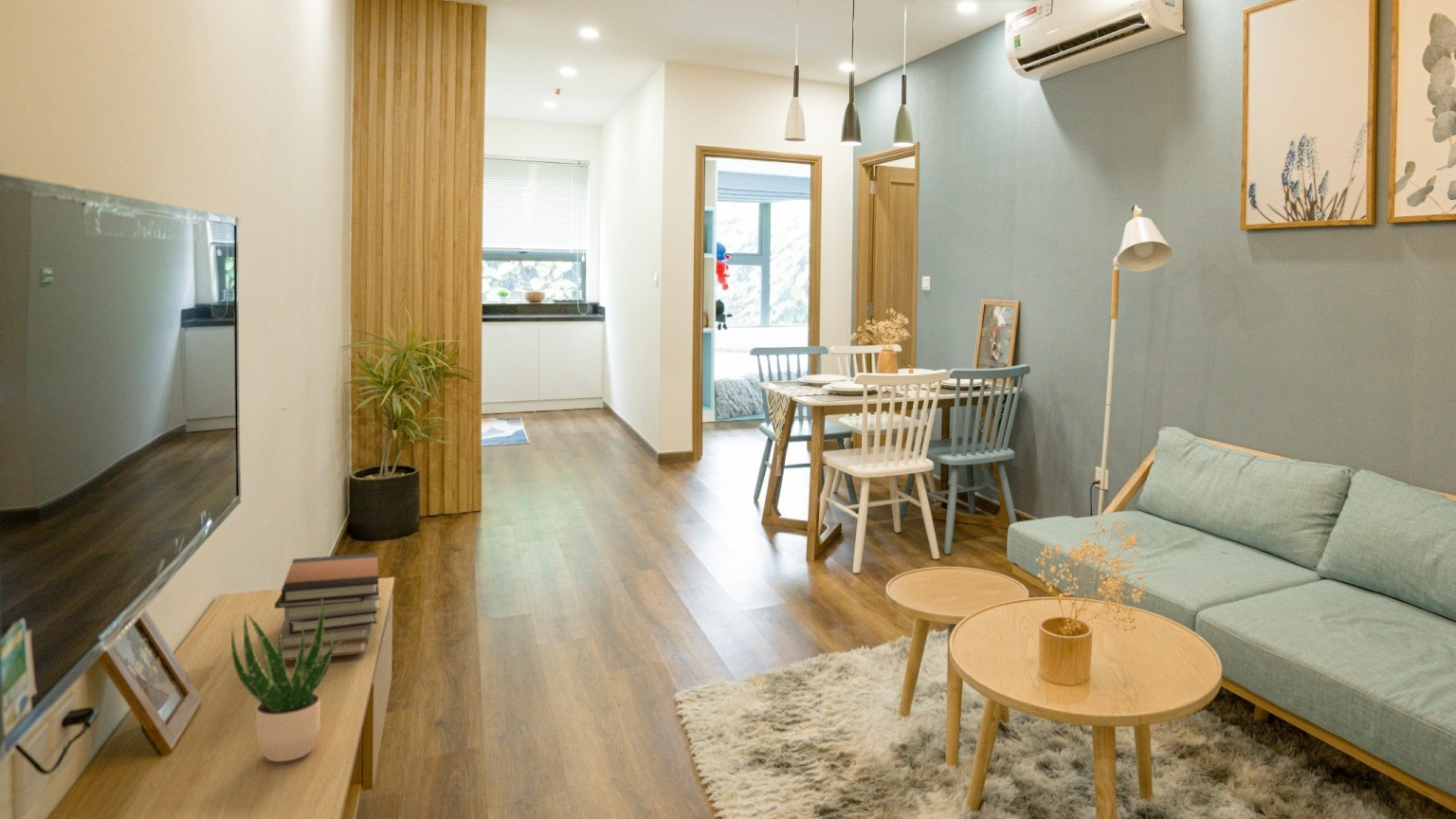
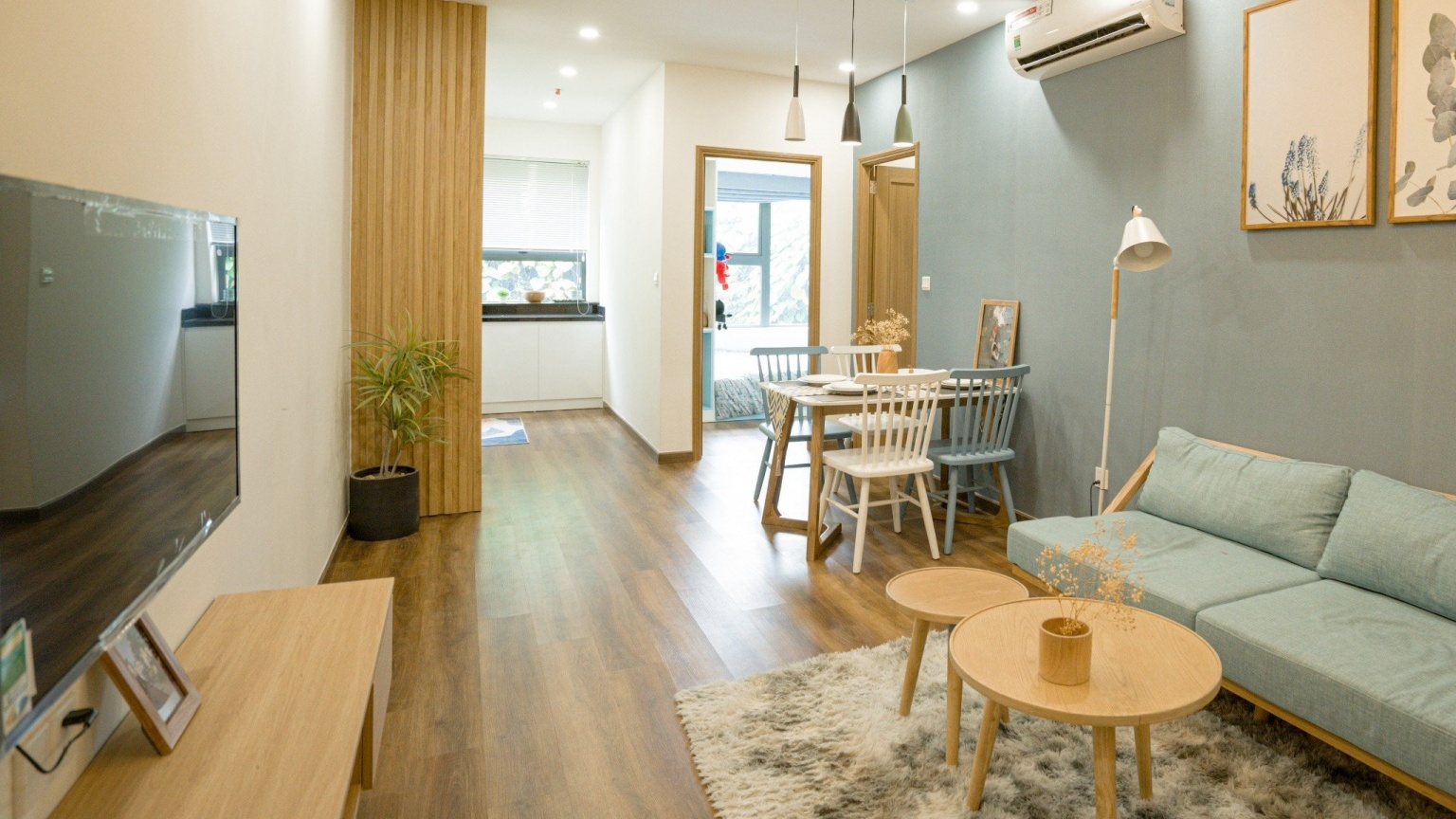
- potted plant [230,599,342,763]
- book stack [274,552,381,662]
